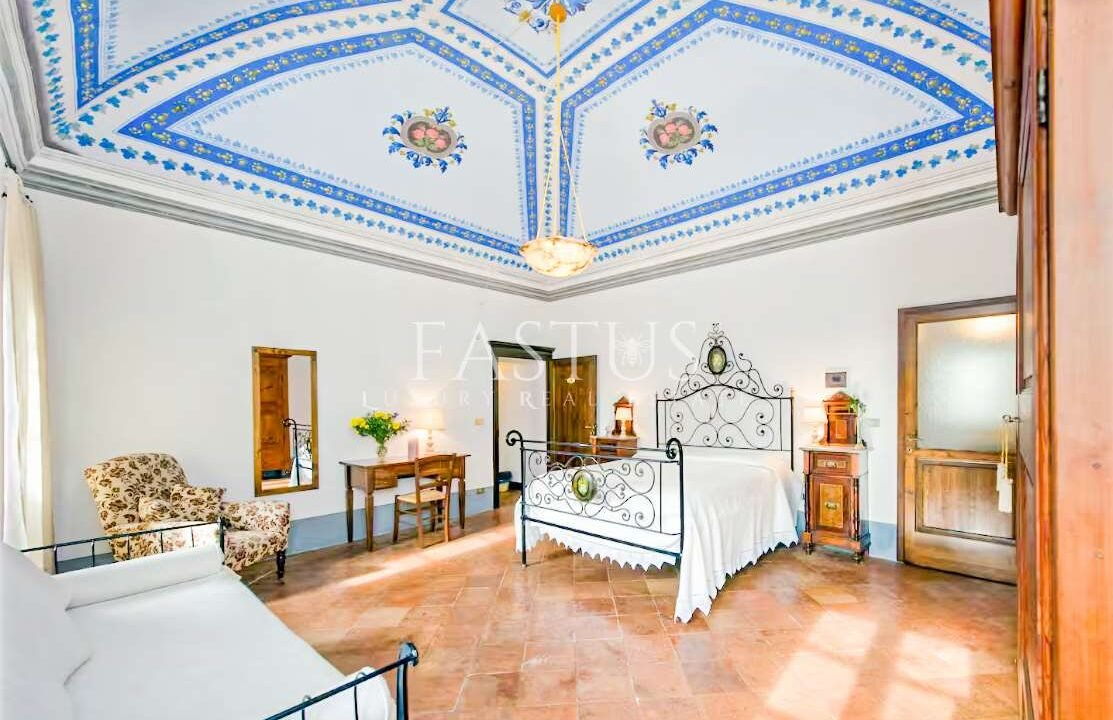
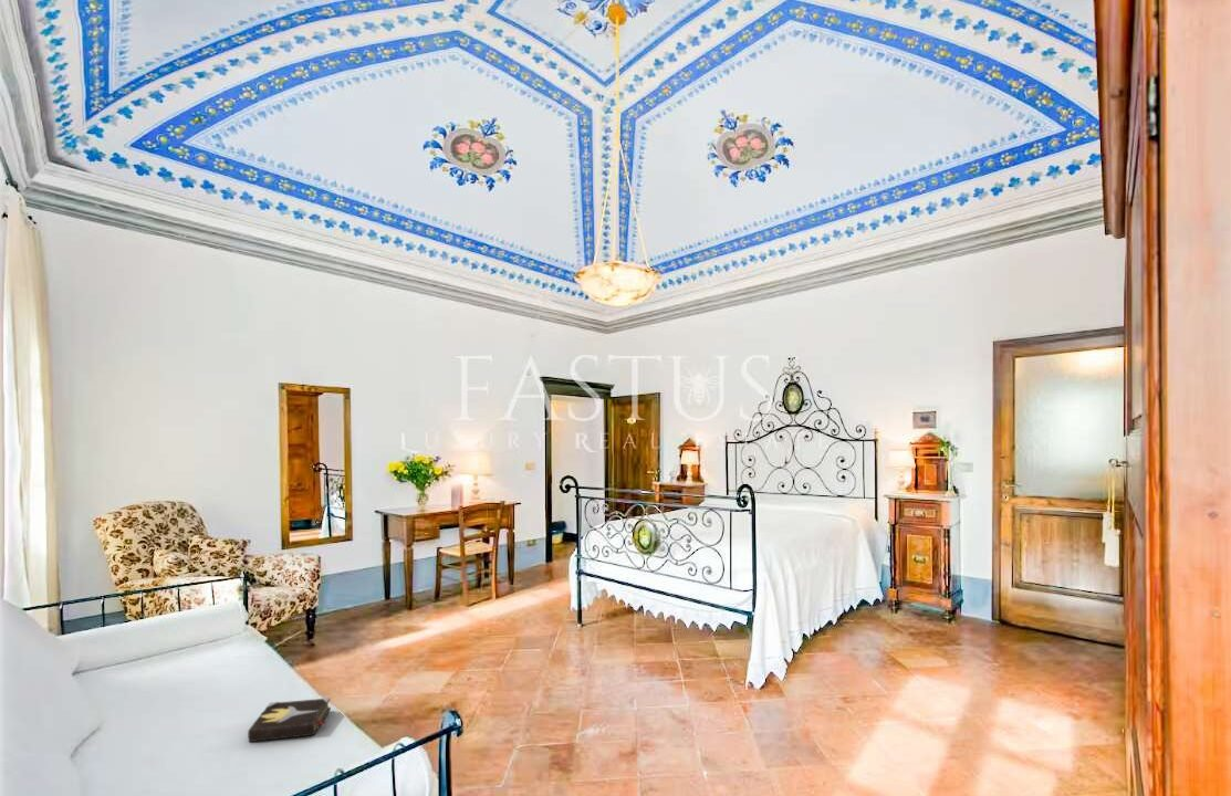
+ hardback book [247,696,332,743]
